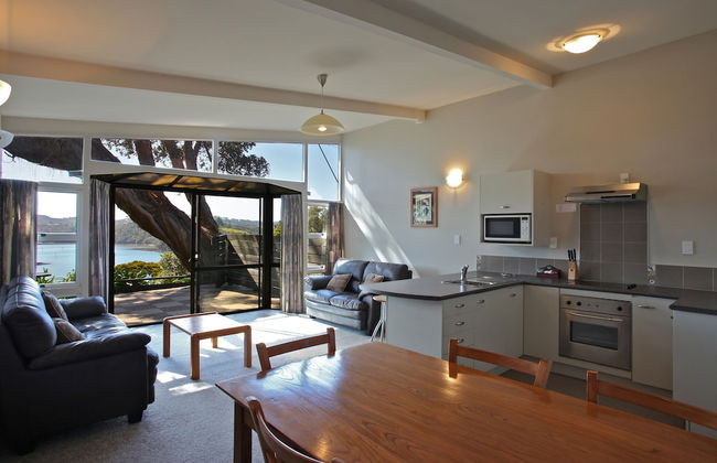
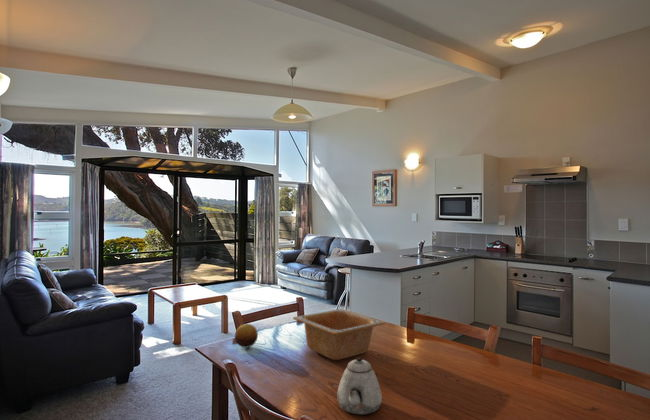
+ teapot [336,357,383,416]
+ fruit [234,323,259,349]
+ serving bowl [292,308,386,361]
